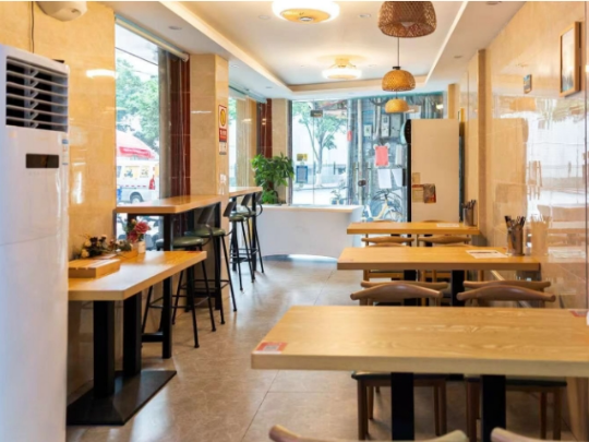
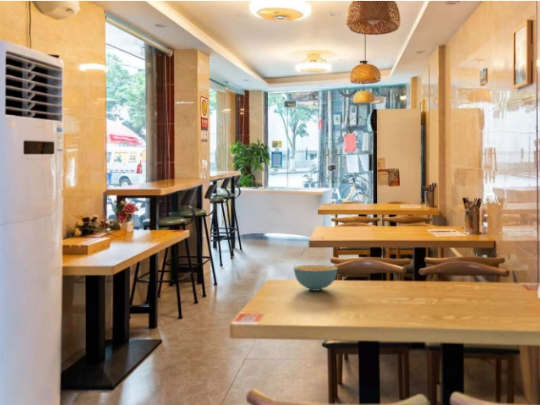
+ cereal bowl [293,264,338,292]
